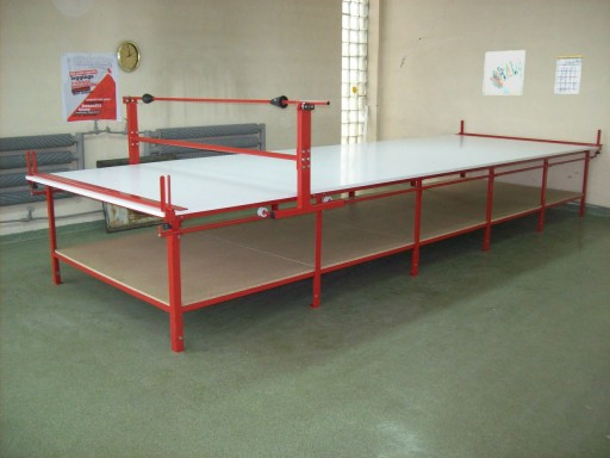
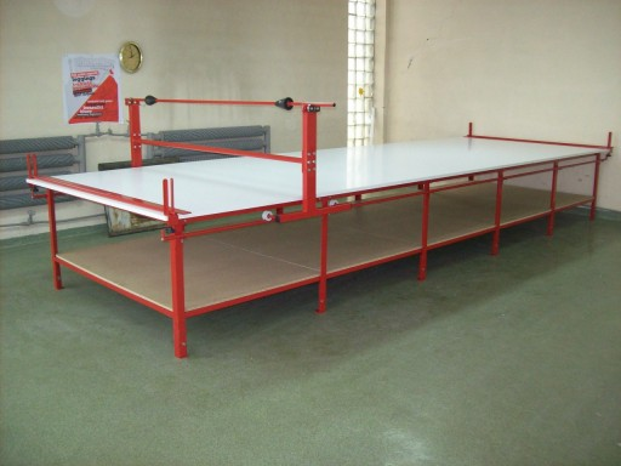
- wall art [481,49,527,95]
- calendar [553,51,584,95]
